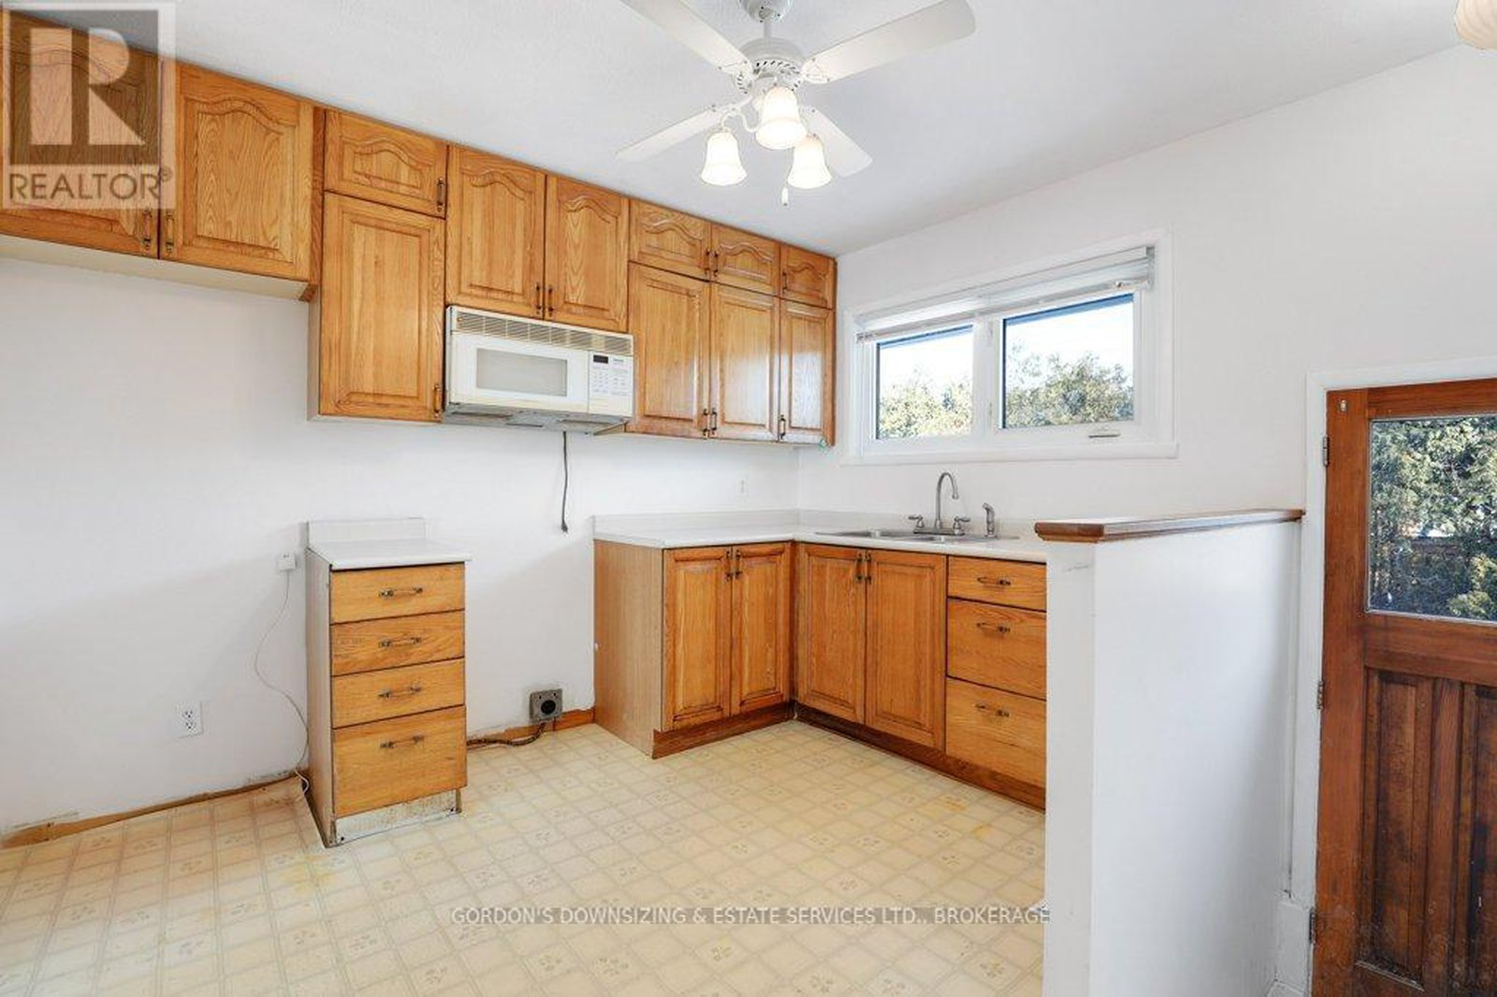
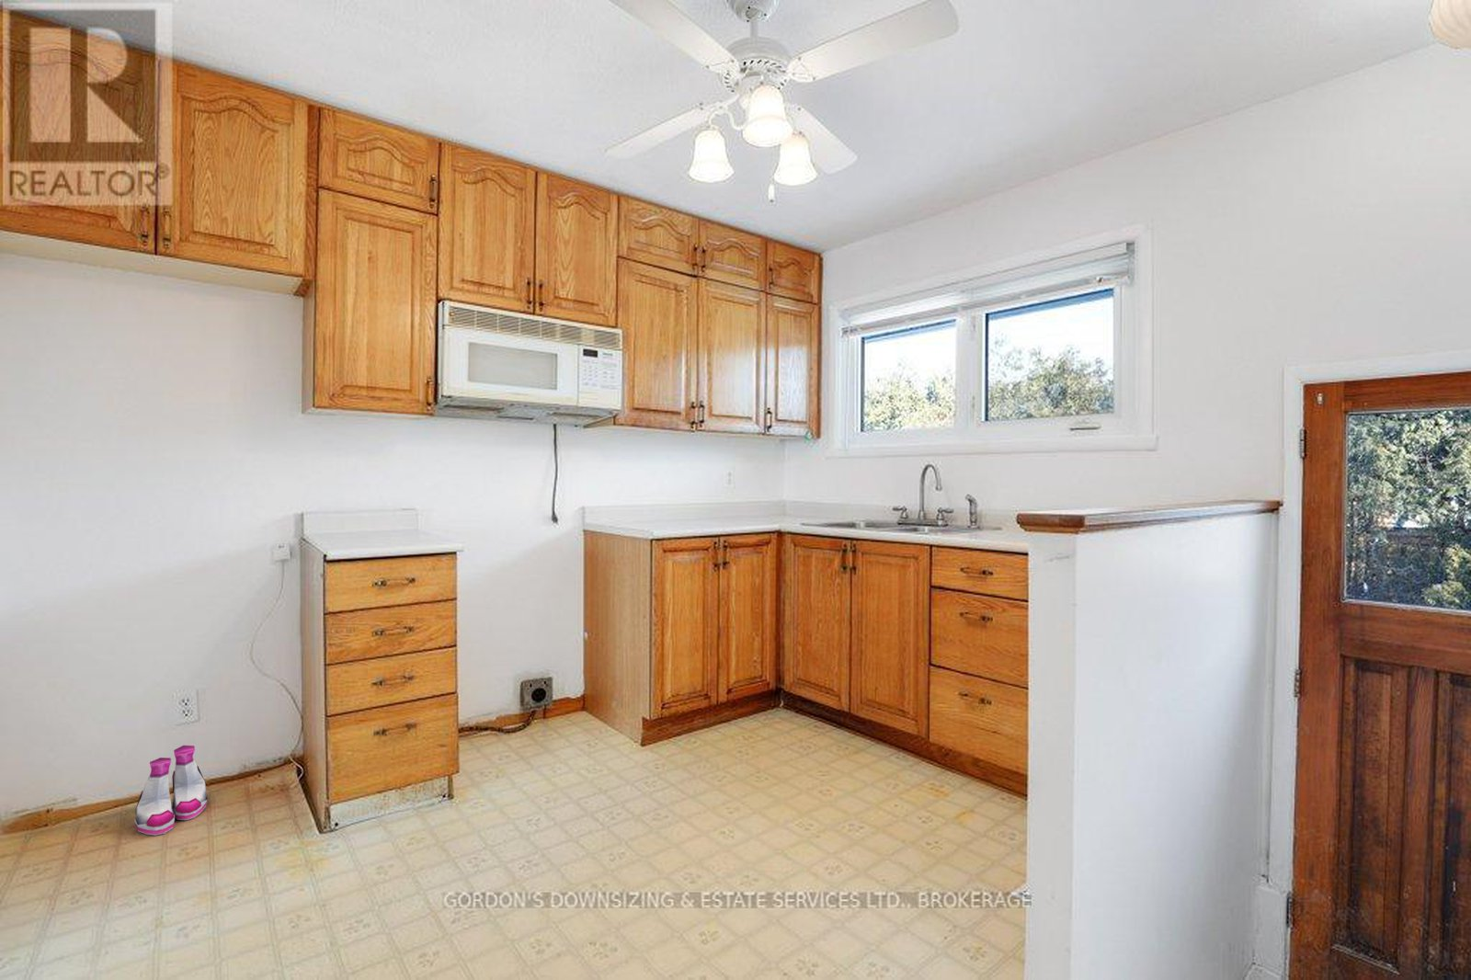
+ boots [133,745,209,837]
